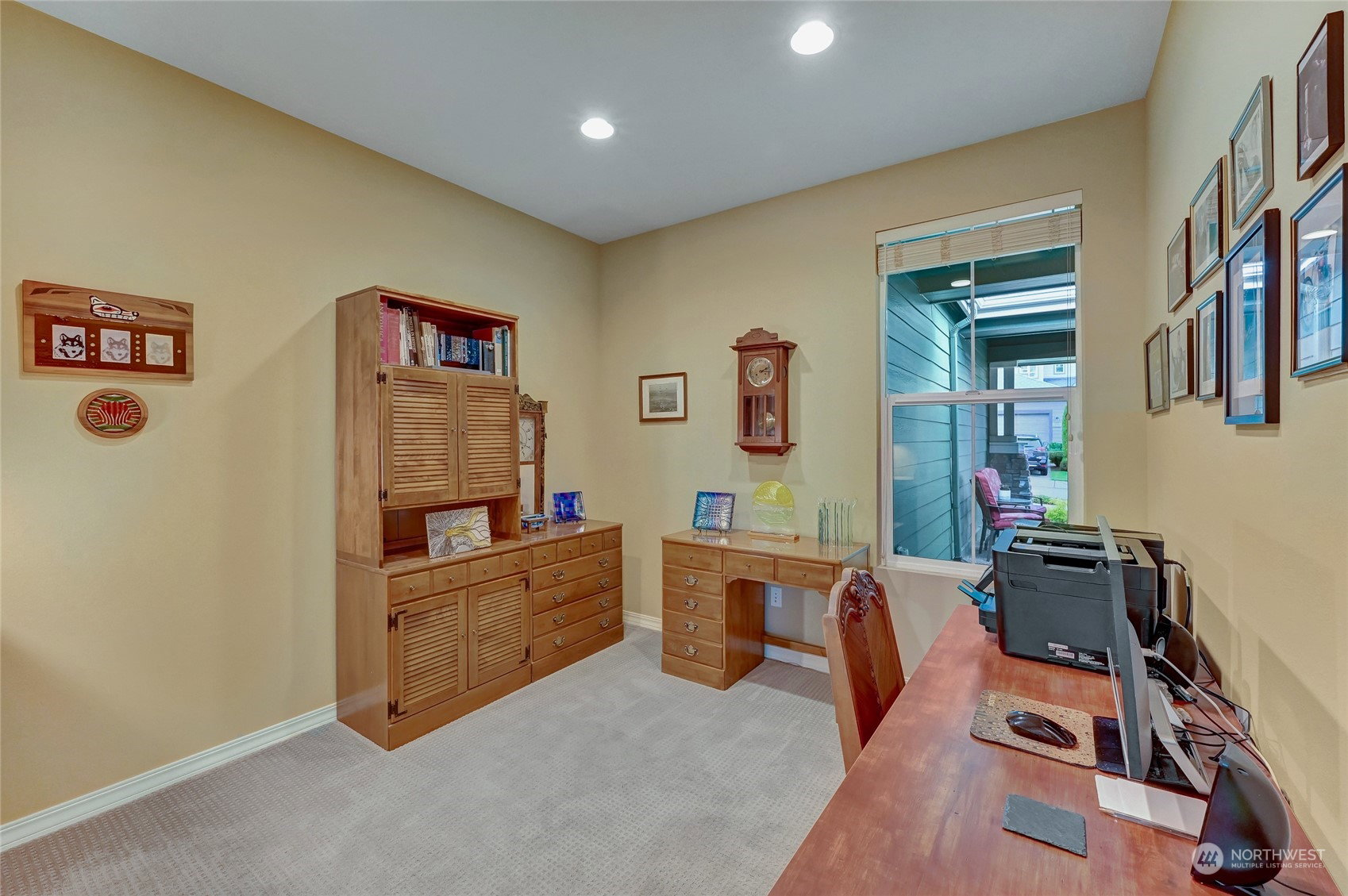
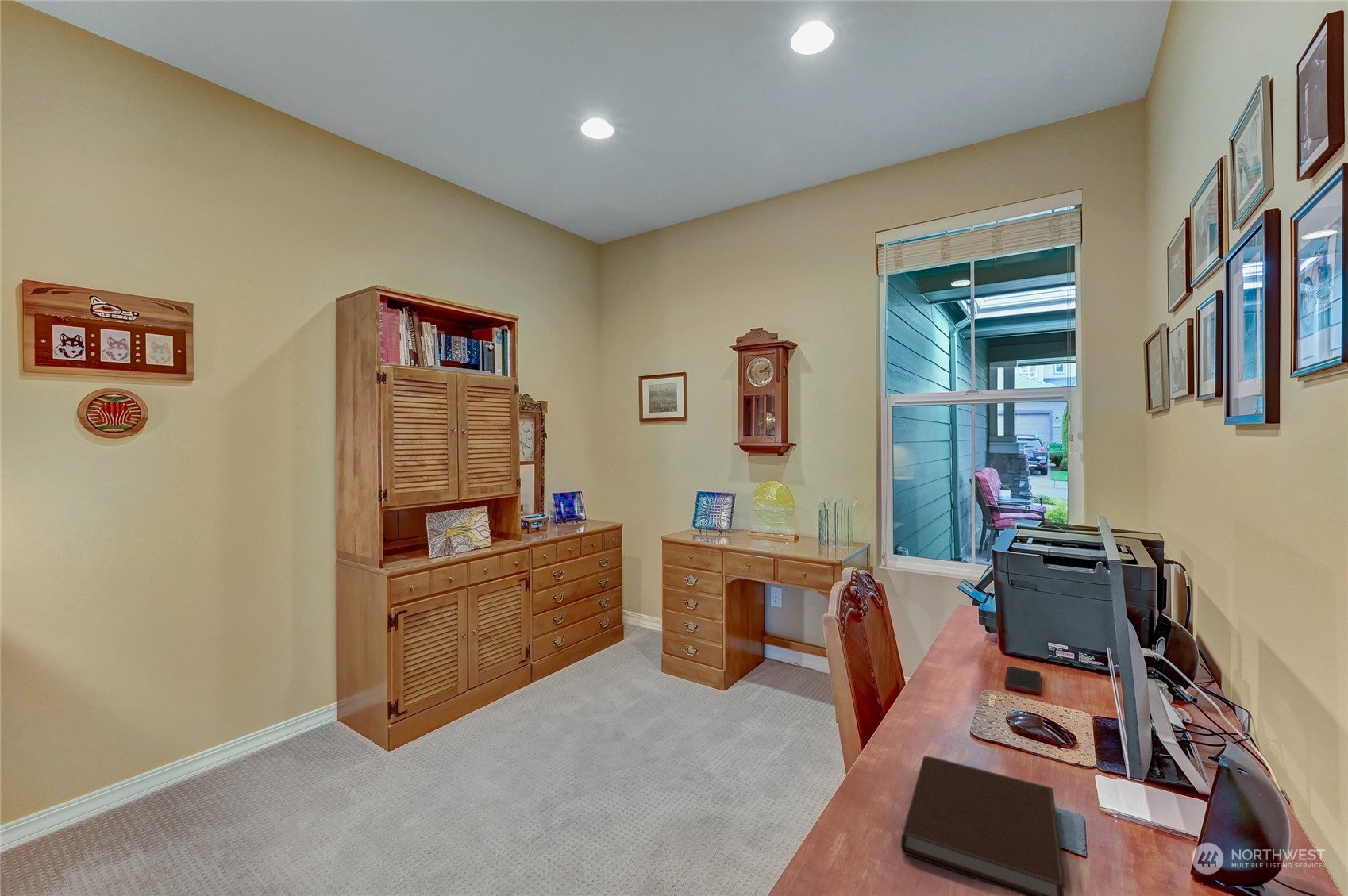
+ cell phone [1004,666,1042,695]
+ notebook [900,755,1066,896]
